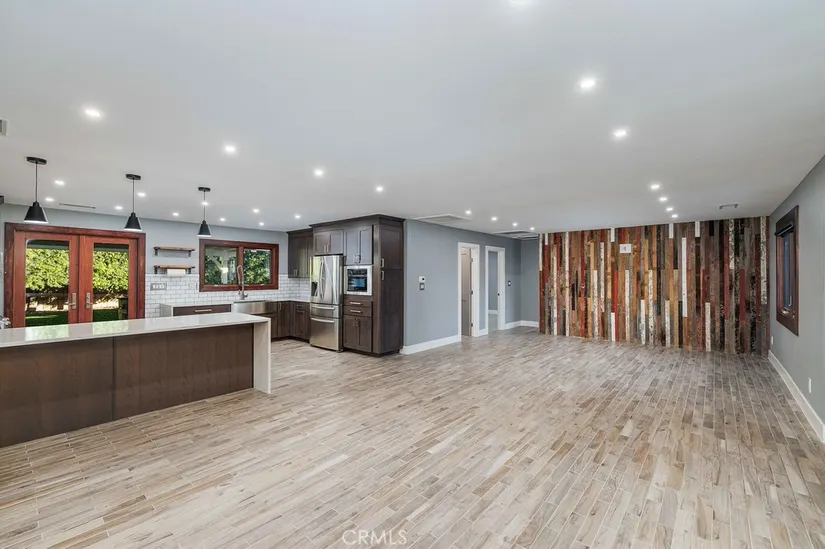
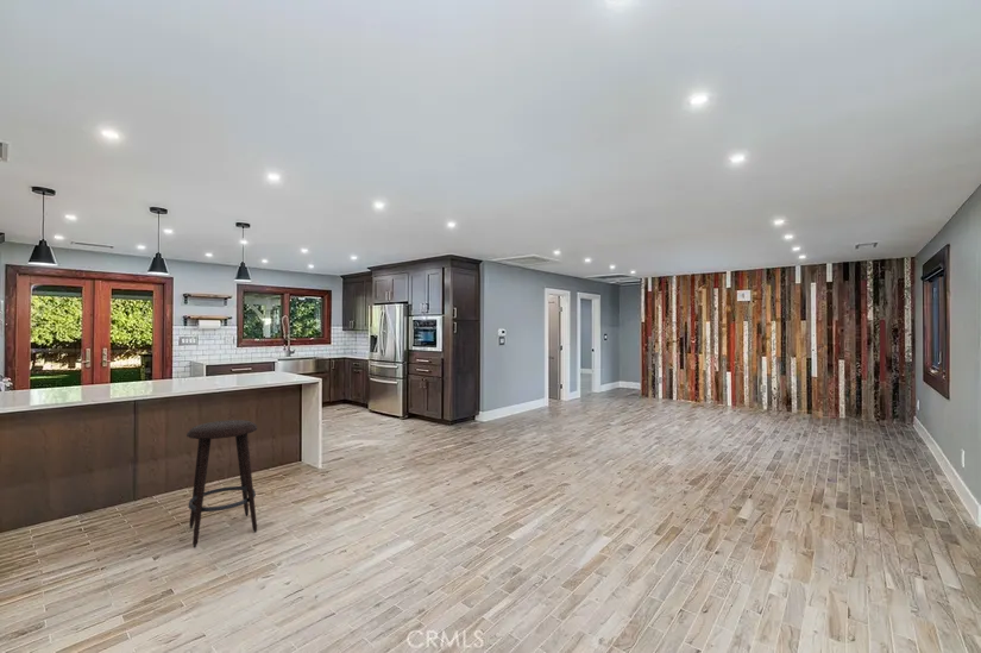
+ stool [185,419,258,548]
